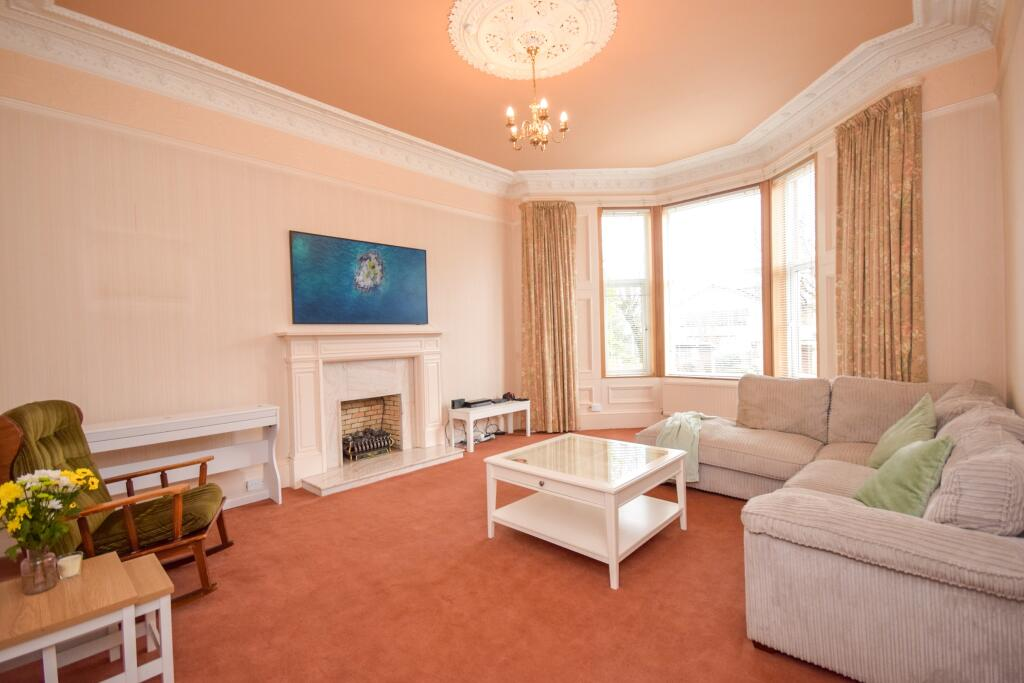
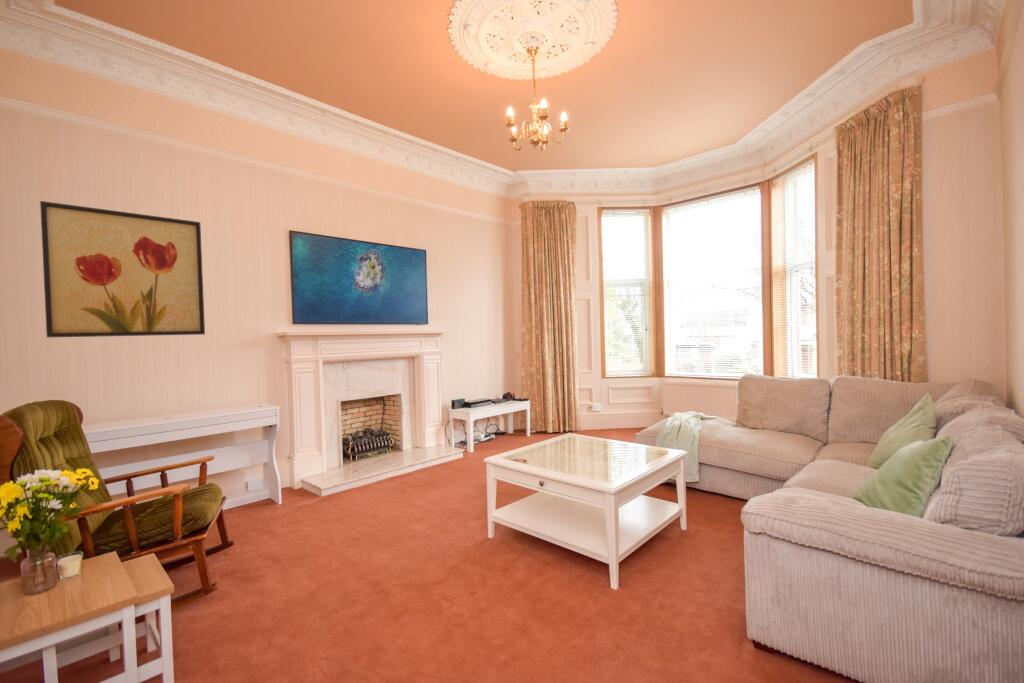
+ wall art [39,200,206,338]
